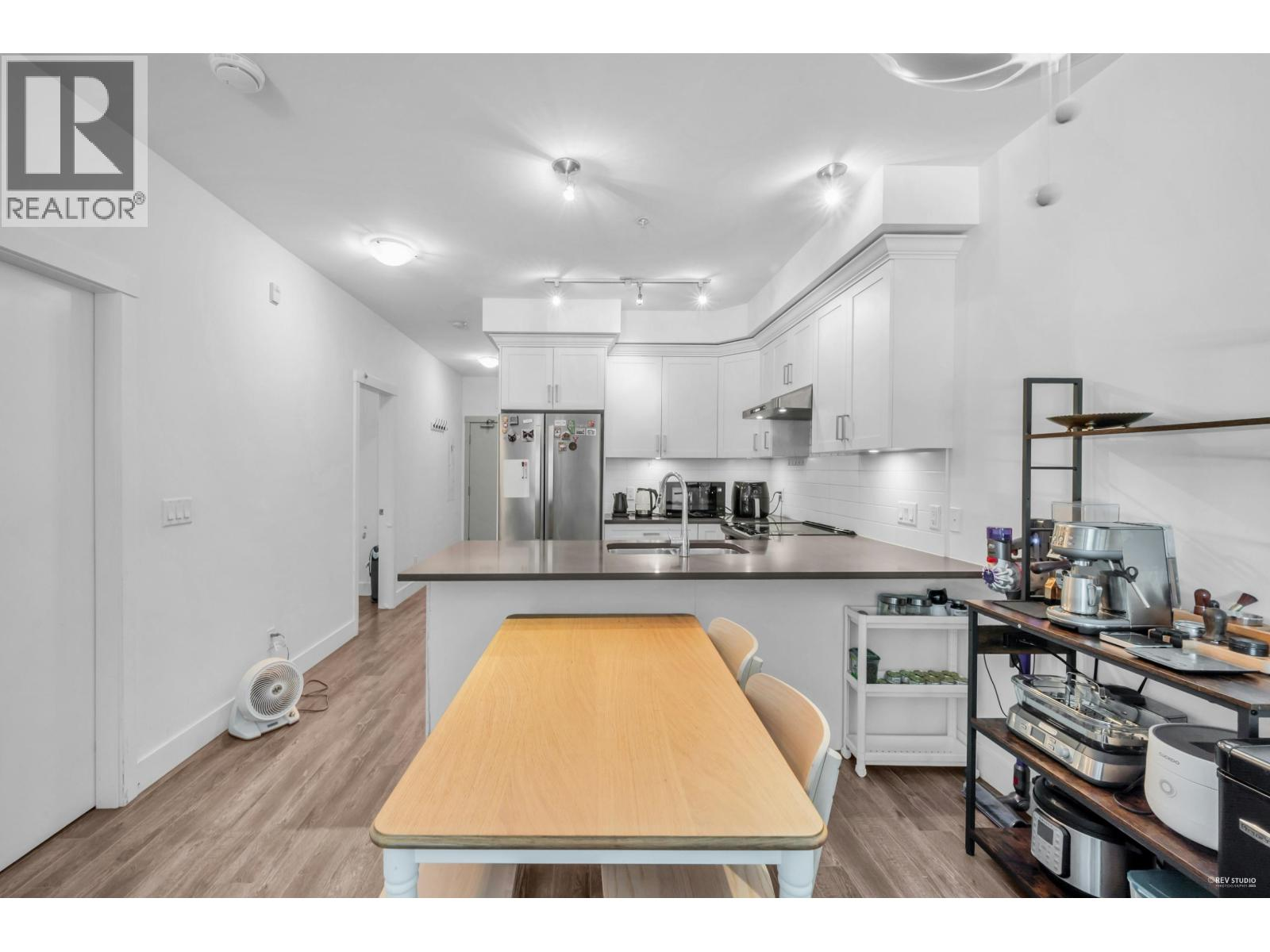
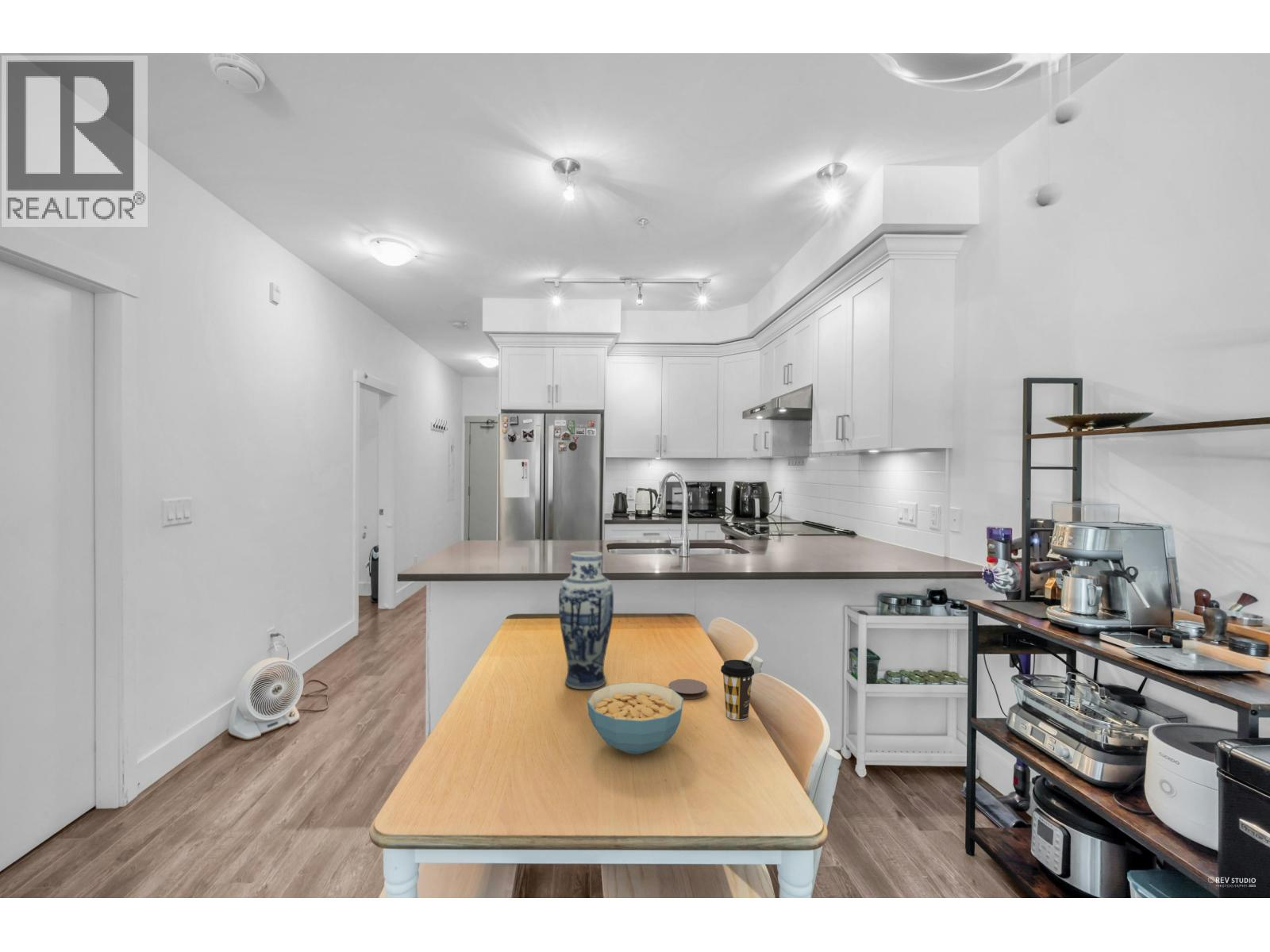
+ vase [558,551,614,690]
+ coaster [668,678,708,700]
+ cereal bowl [587,681,684,755]
+ coffee cup [720,659,755,721]
